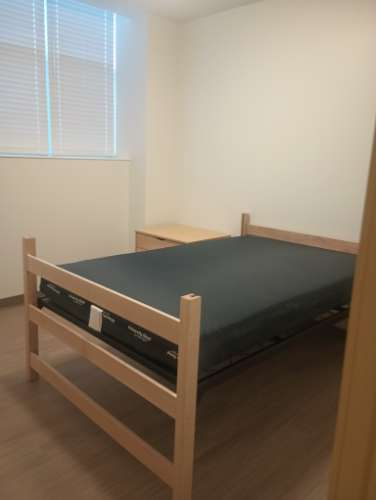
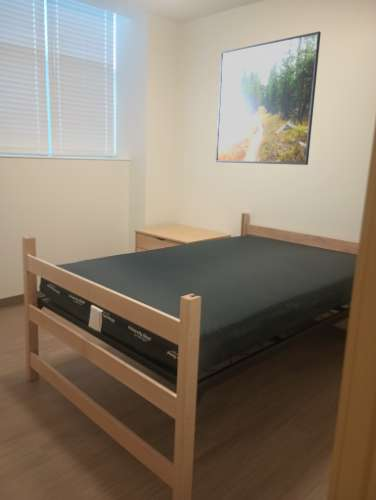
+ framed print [215,30,322,166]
